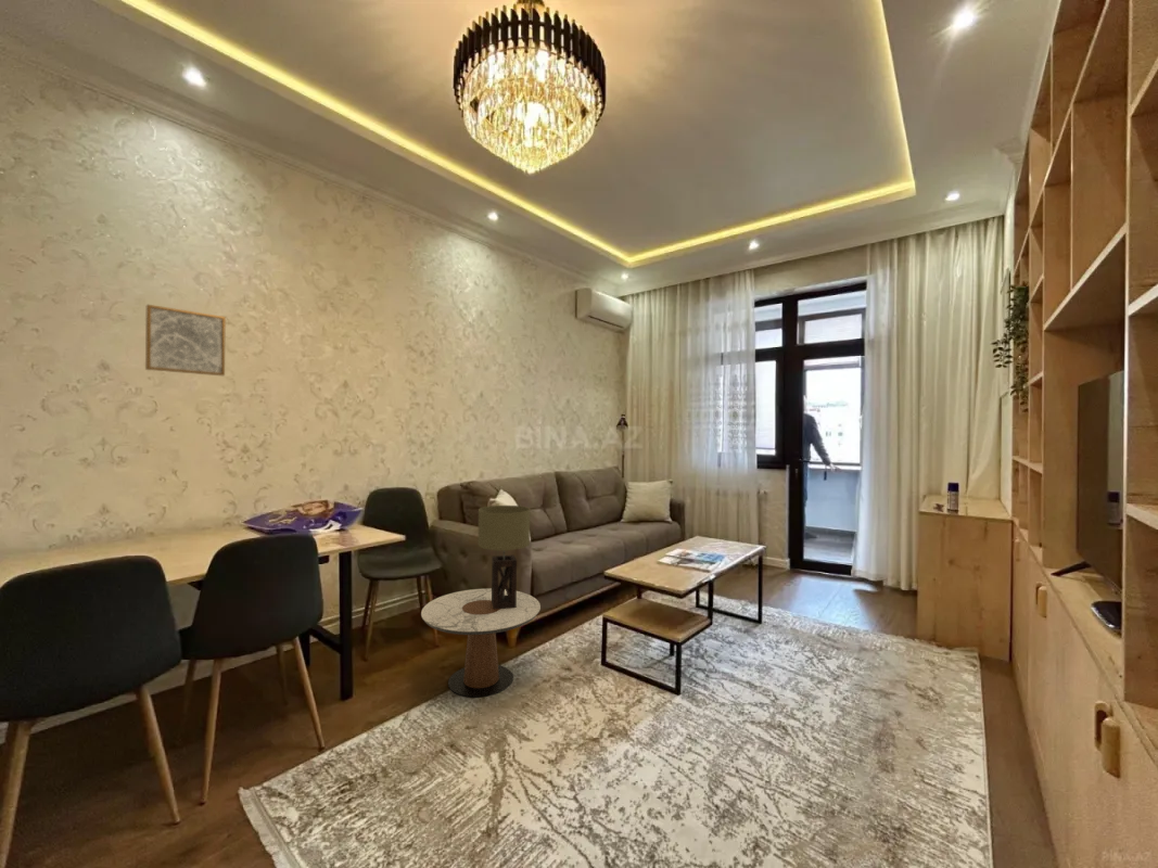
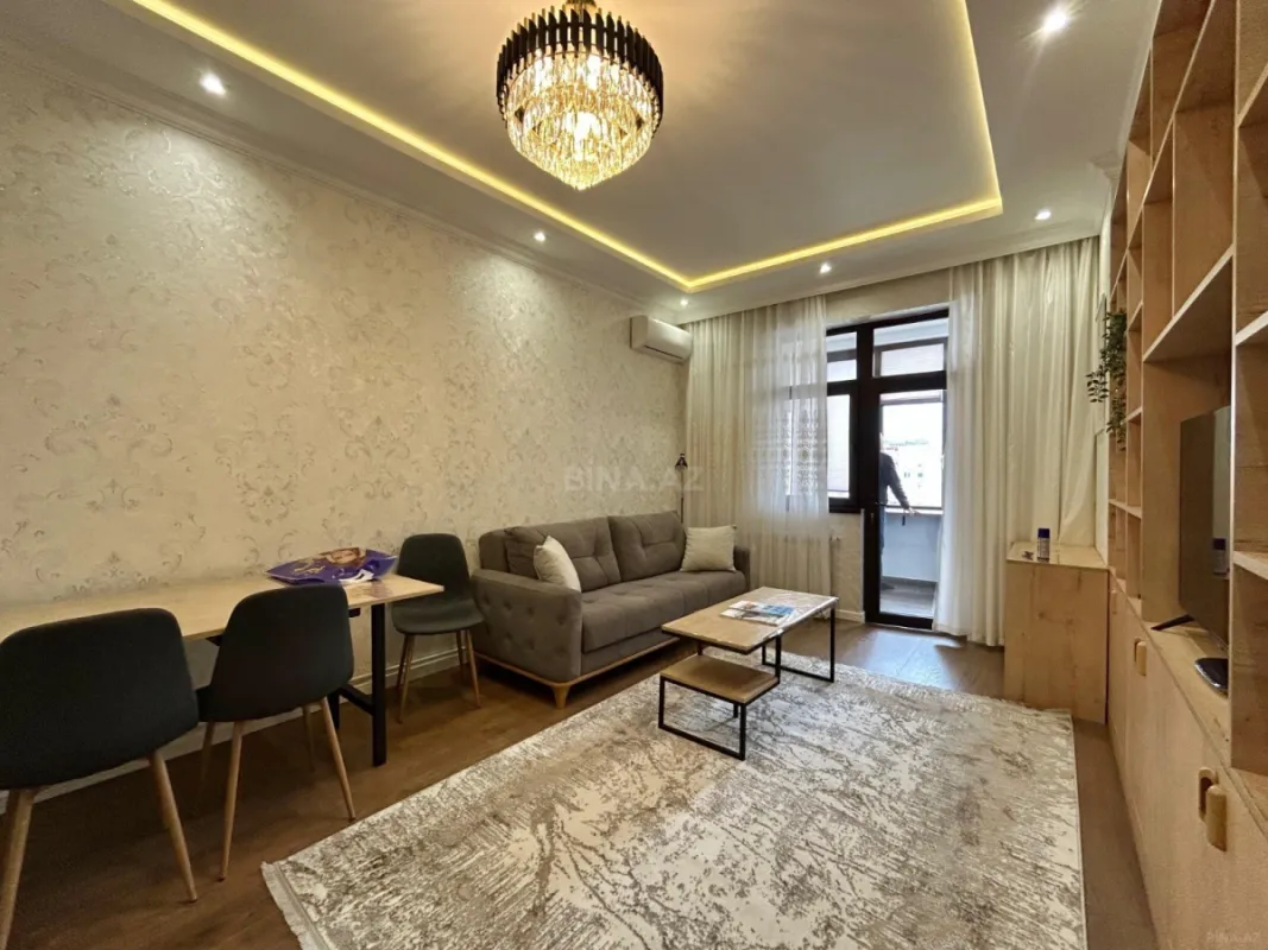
- table lamp [478,505,531,609]
- side table [420,587,542,699]
- wall art [144,304,227,376]
